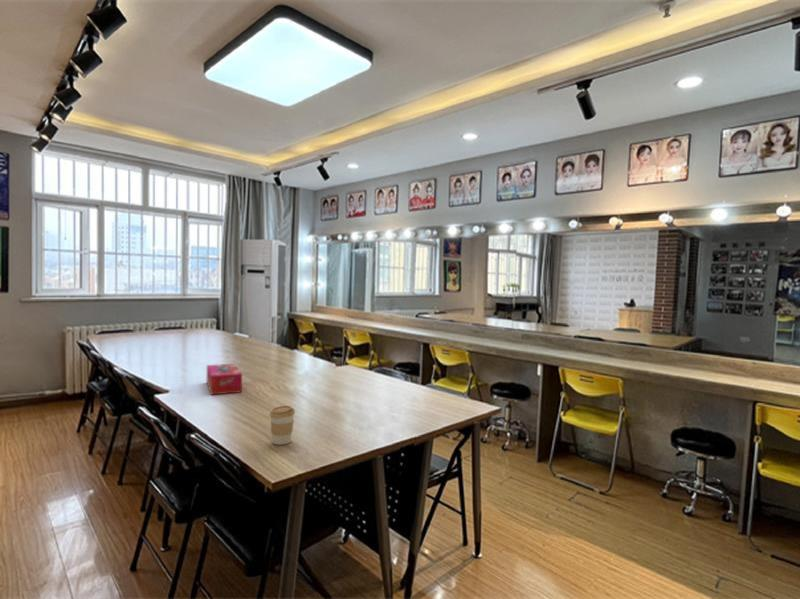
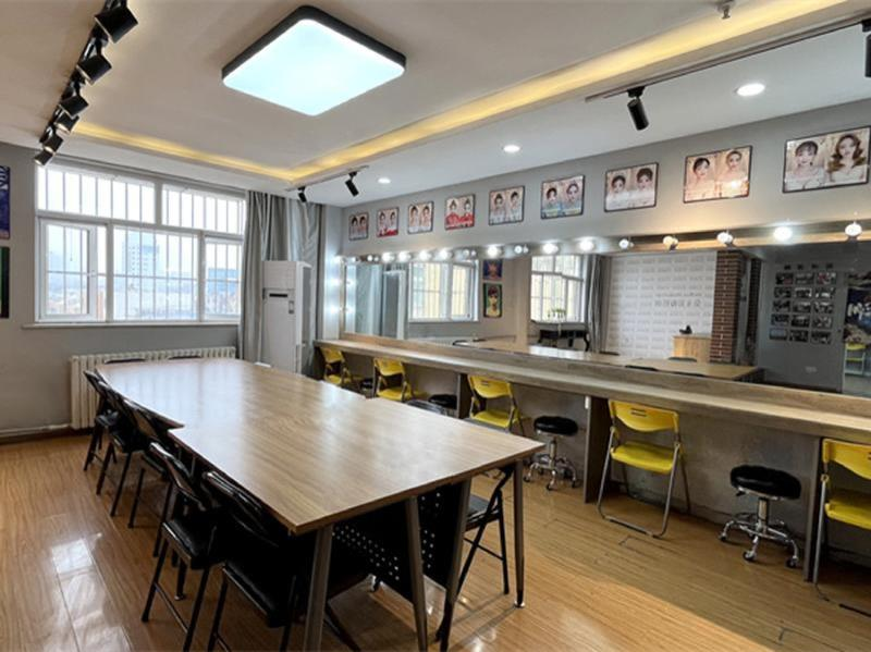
- tissue box [205,363,243,396]
- coffee cup [268,405,296,446]
